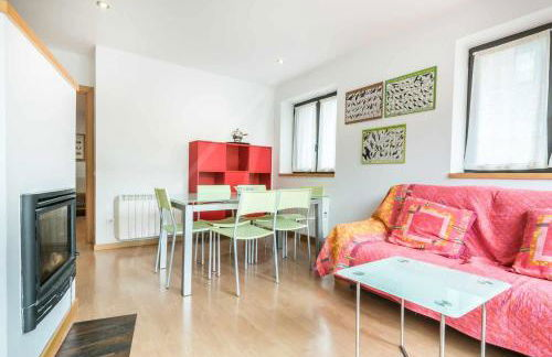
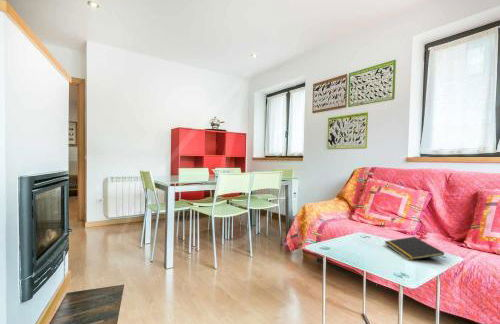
+ notepad [384,236,445,261]
